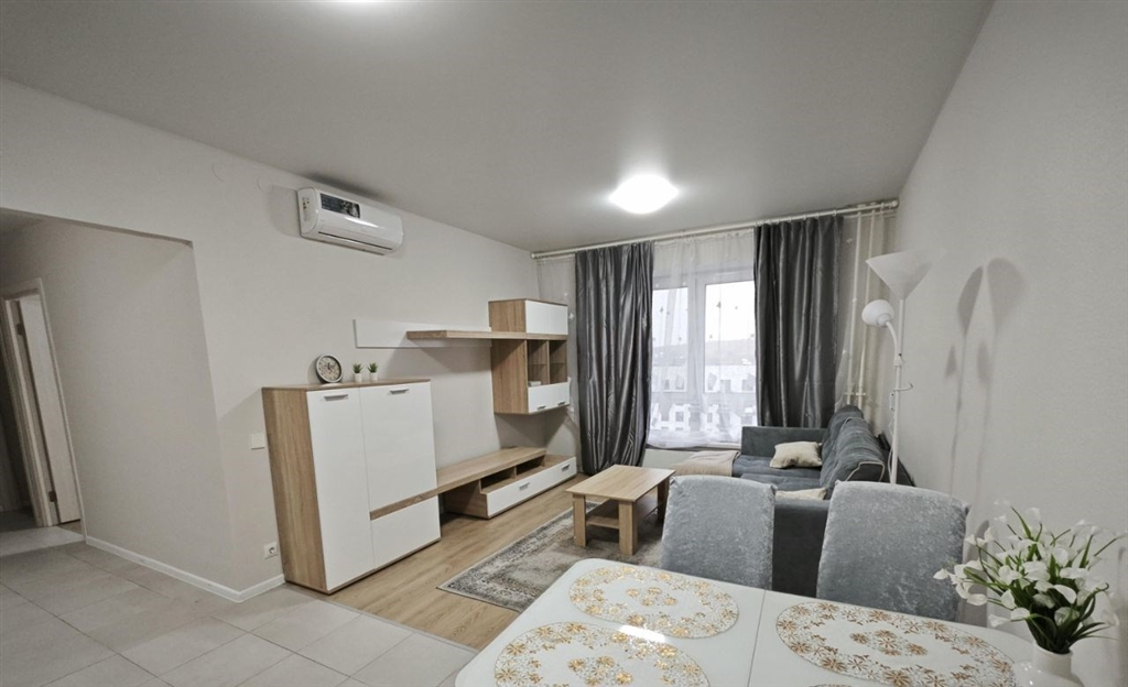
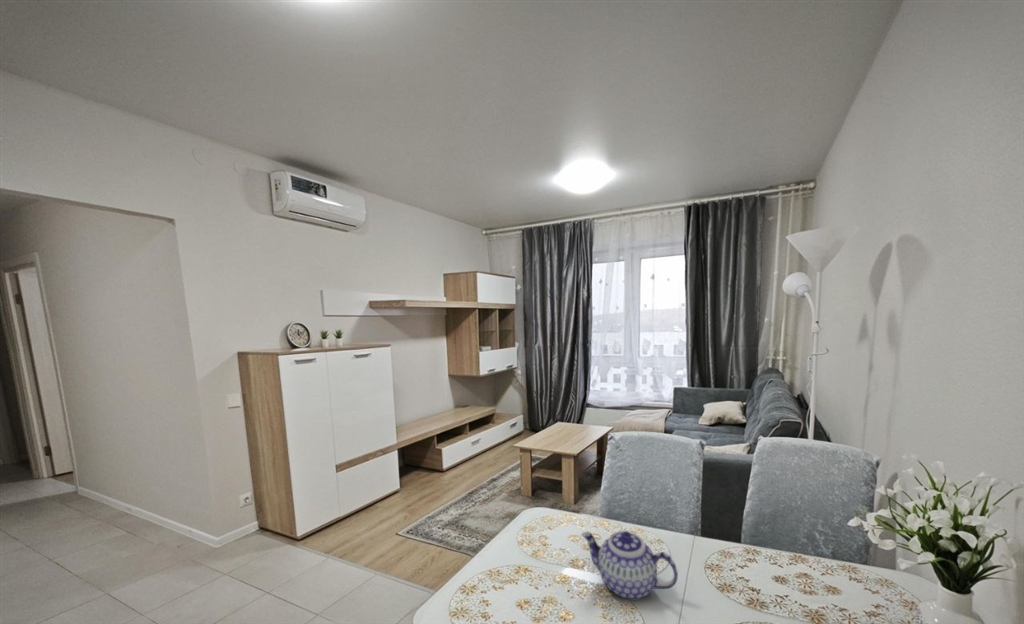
+ teapot [581,530,679,600]
